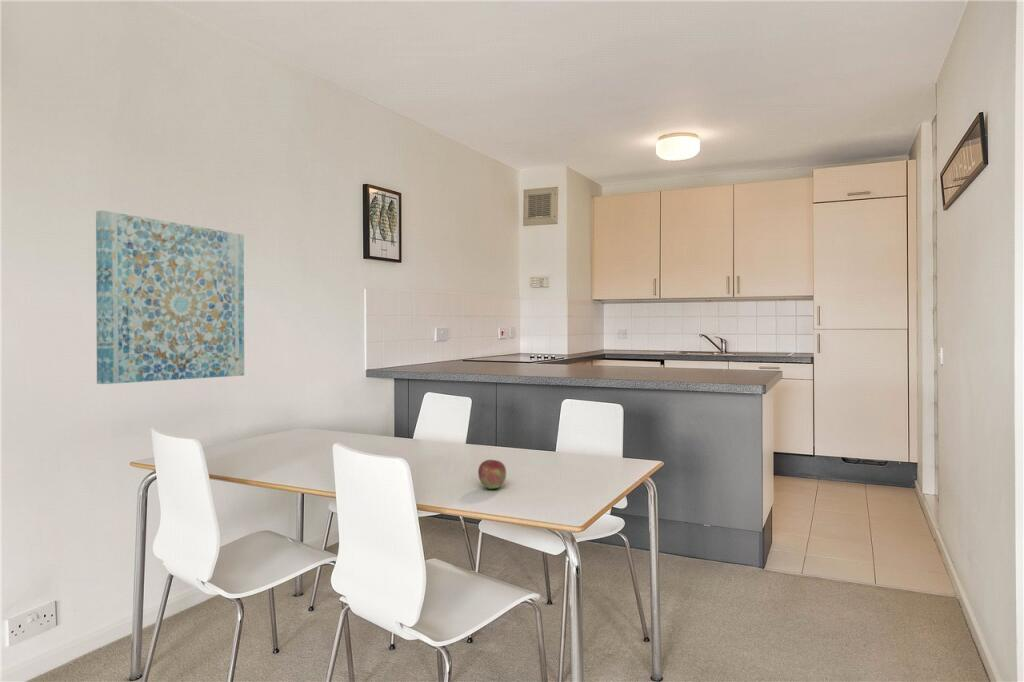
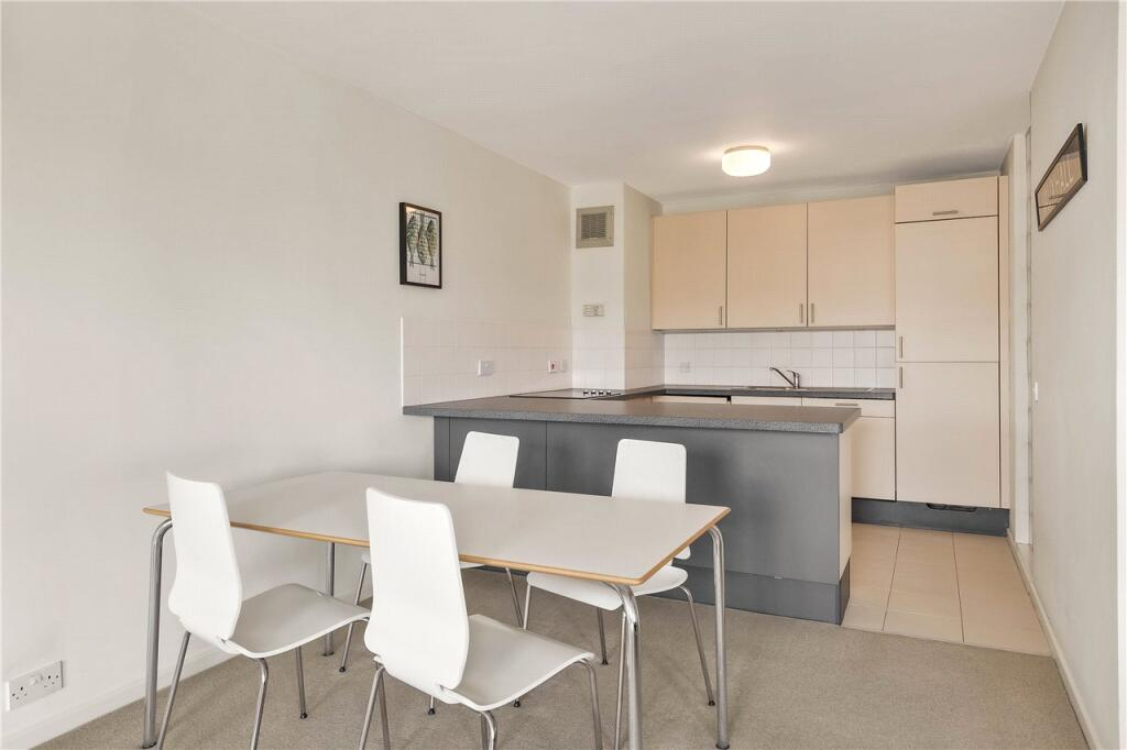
- wall art [95,209,245,385]
- fruit [477,459,507,490]
